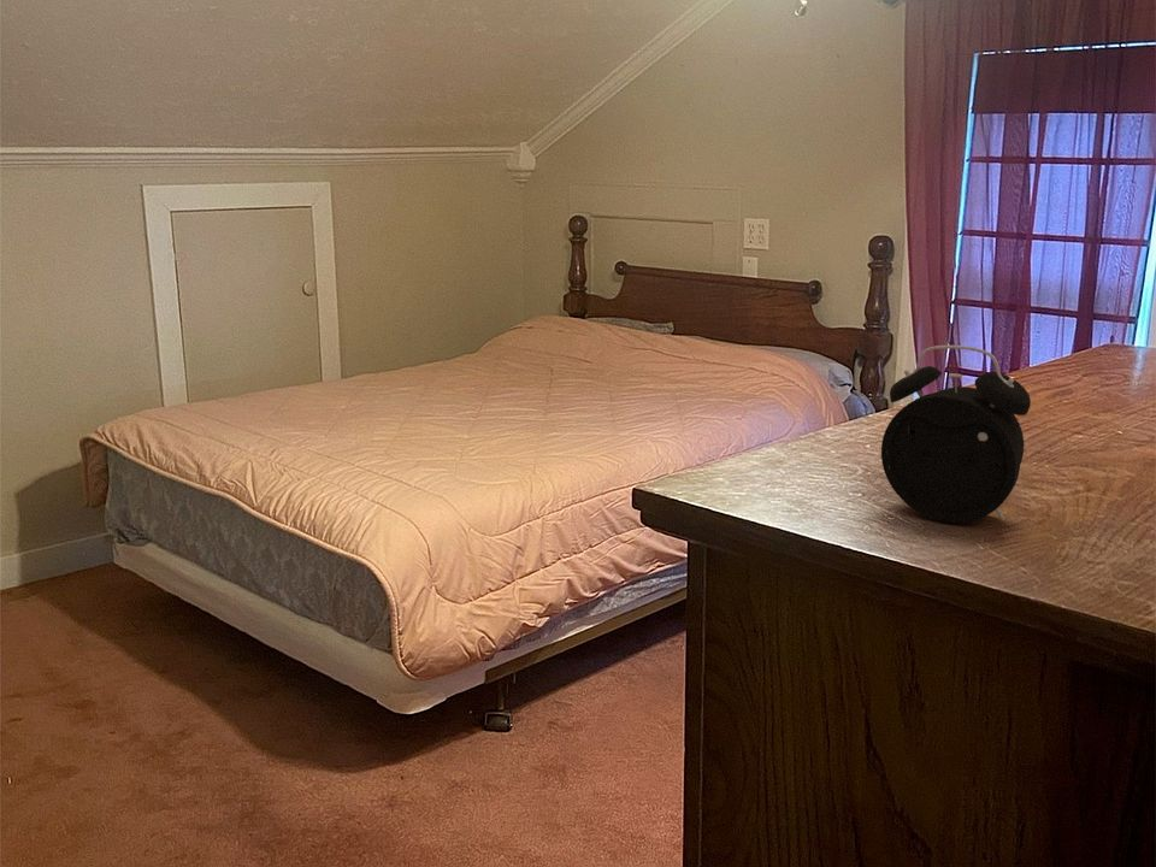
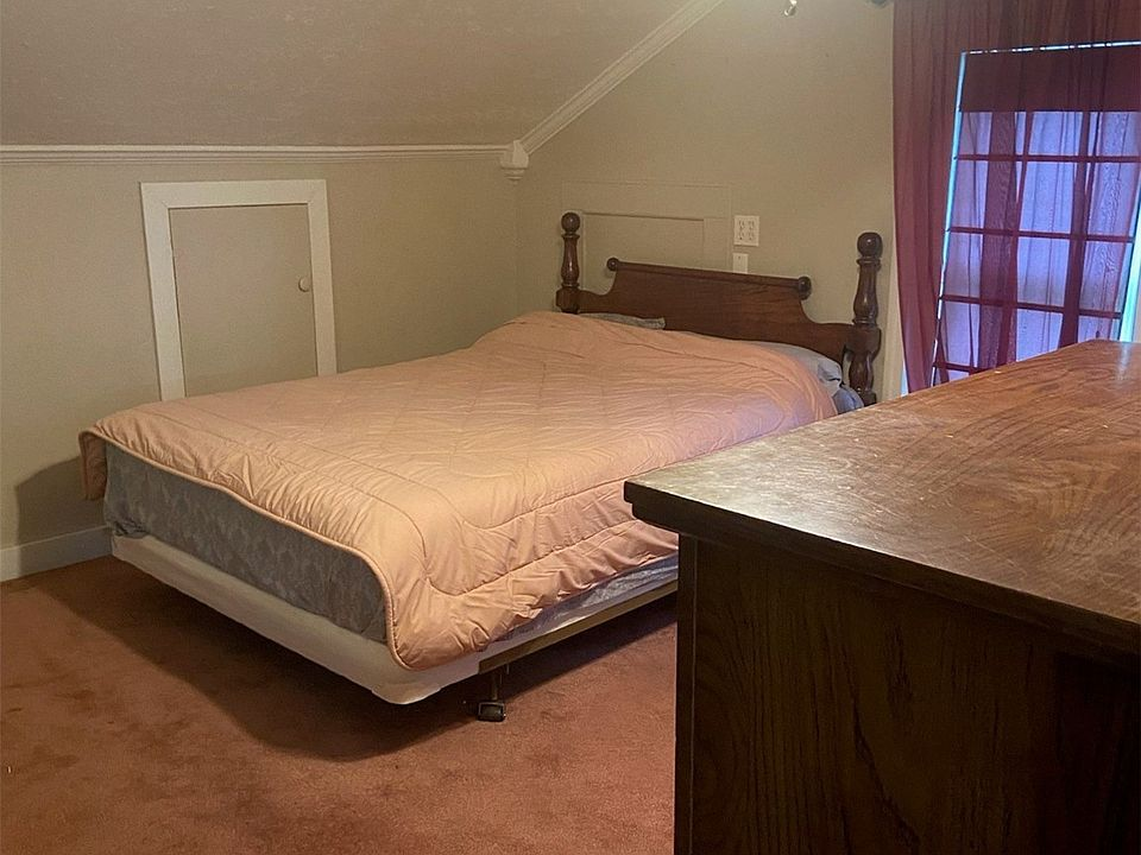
- alarm clock [880,344,1032,524]
